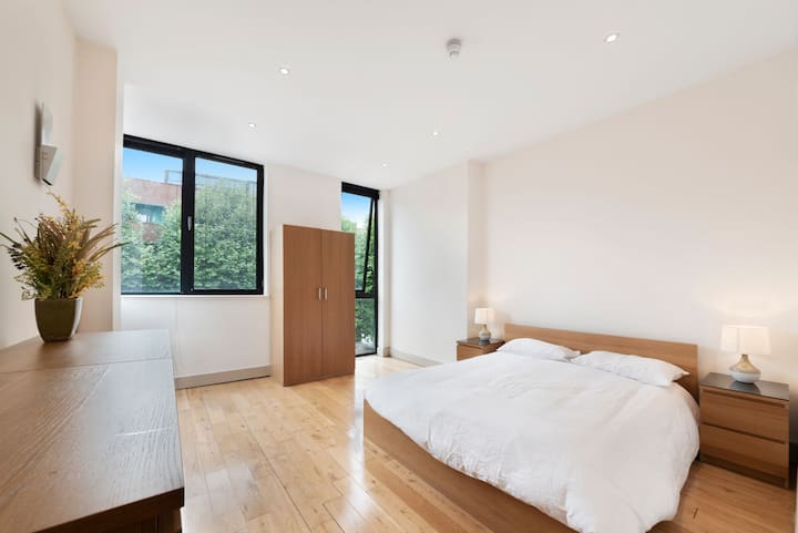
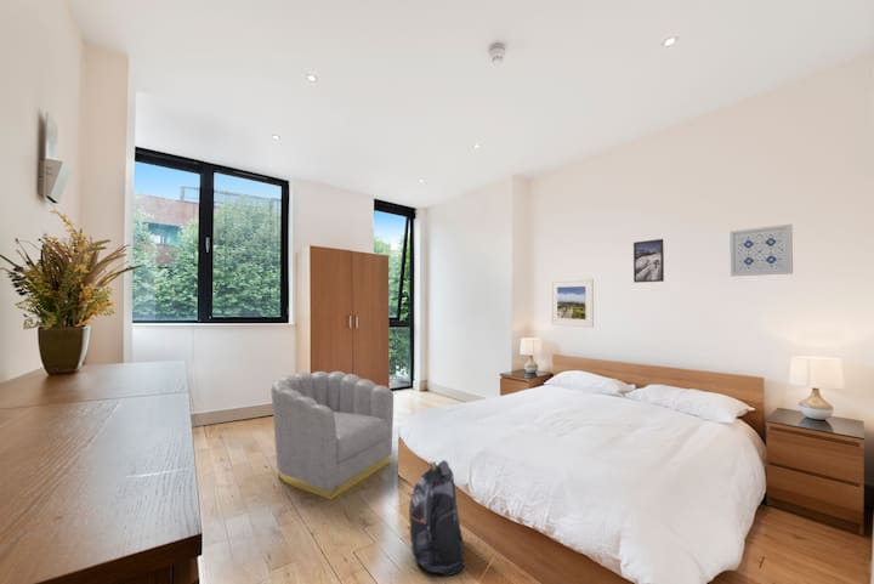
+ backpack [408,459,466,578]
+ wall art [728,223,794,277]
+ armchair [269,370,395,500]
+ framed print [632,238,665,284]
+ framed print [550,277,595,329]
